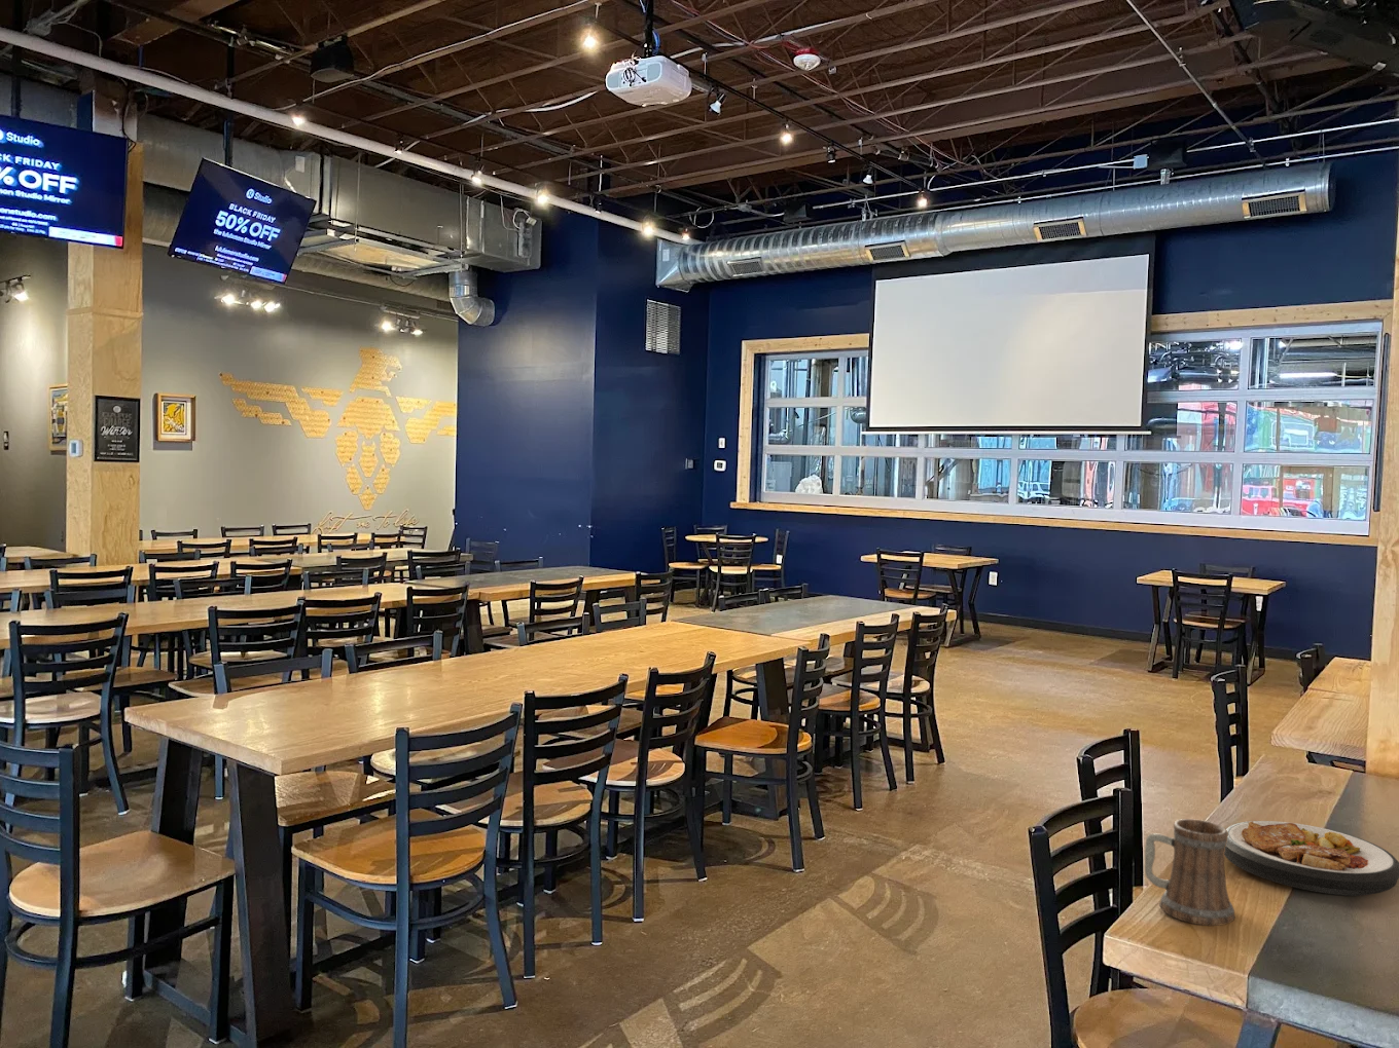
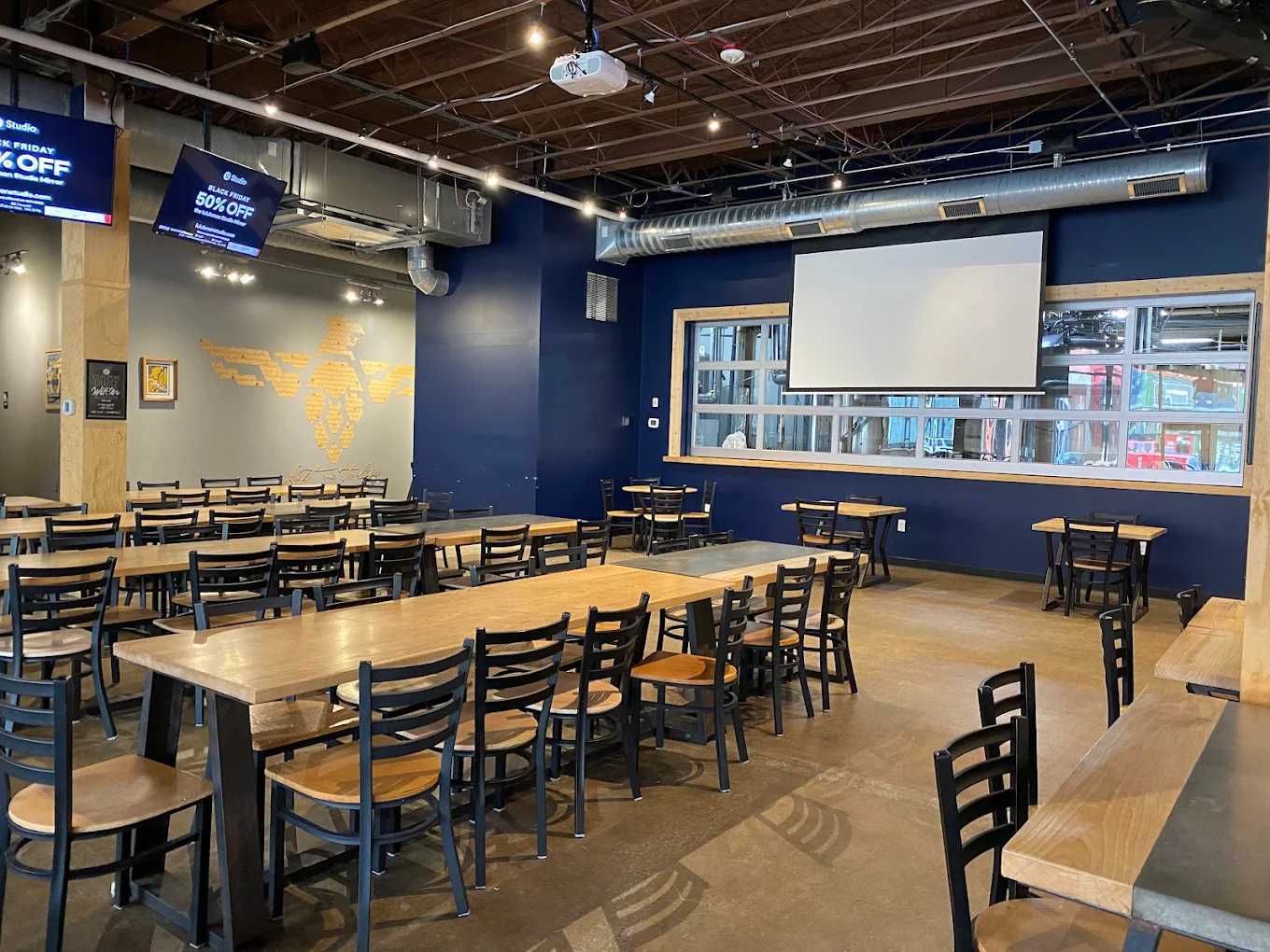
- plate [1224,820,1399,897]
- beer mug [1143,818,1236,927]
